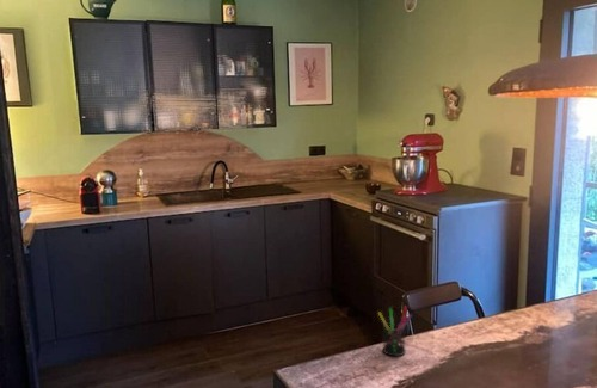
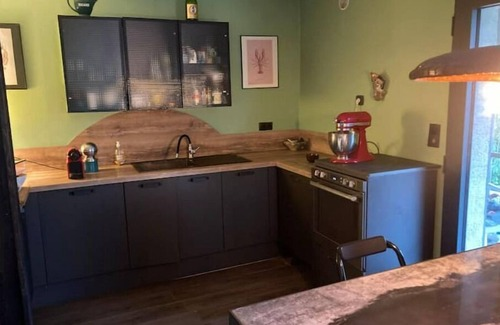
- pen holder [377,306,413,357]
